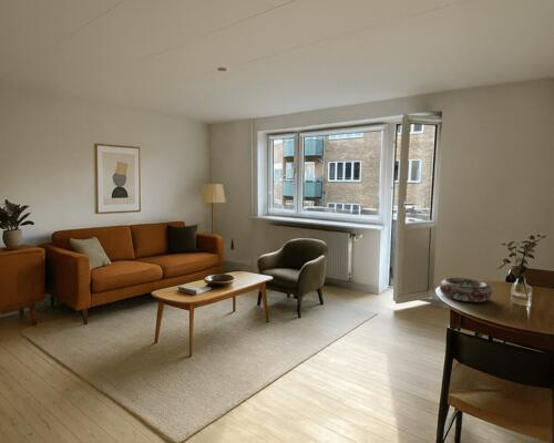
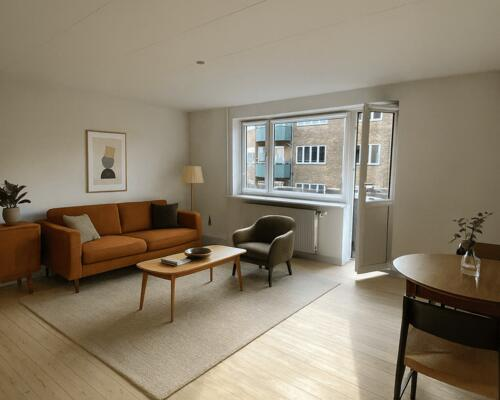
- decorative bowl [439,277,494,303]
